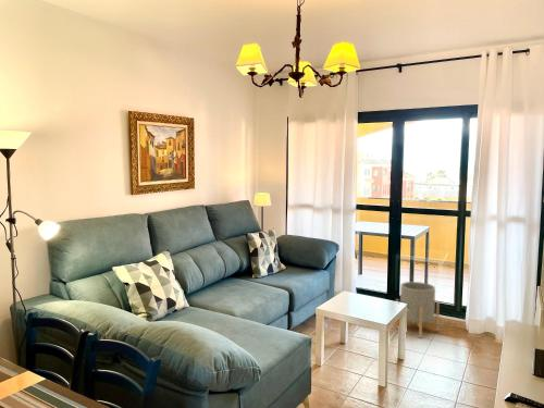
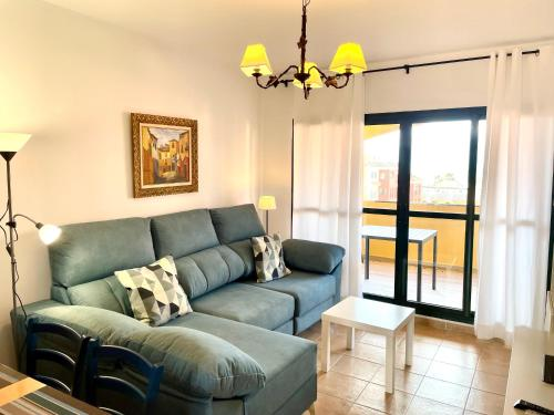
- planter [394,281,441,339]
